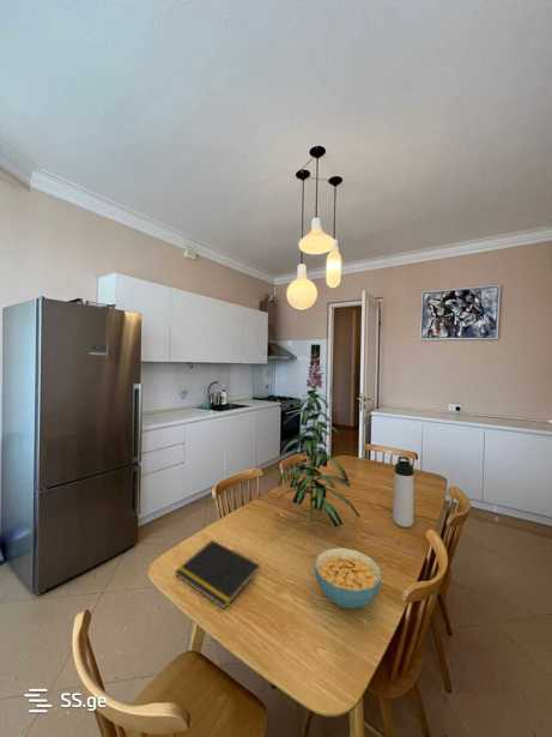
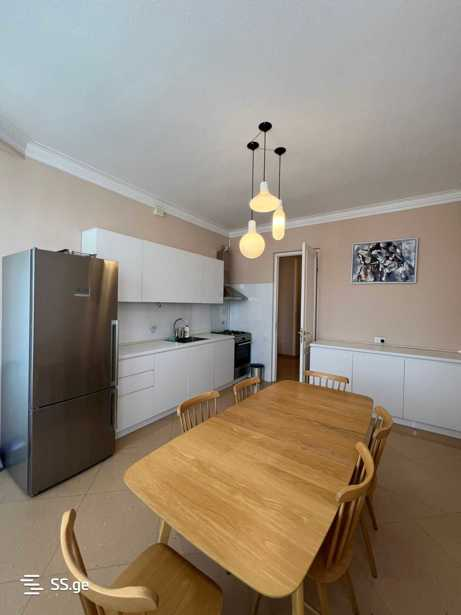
- thermos bottle [392,455,414,528]
- notepad [174,539,261,610]
- cereal bowl [314,546,382,610]
- plant [278,343,362,528]
